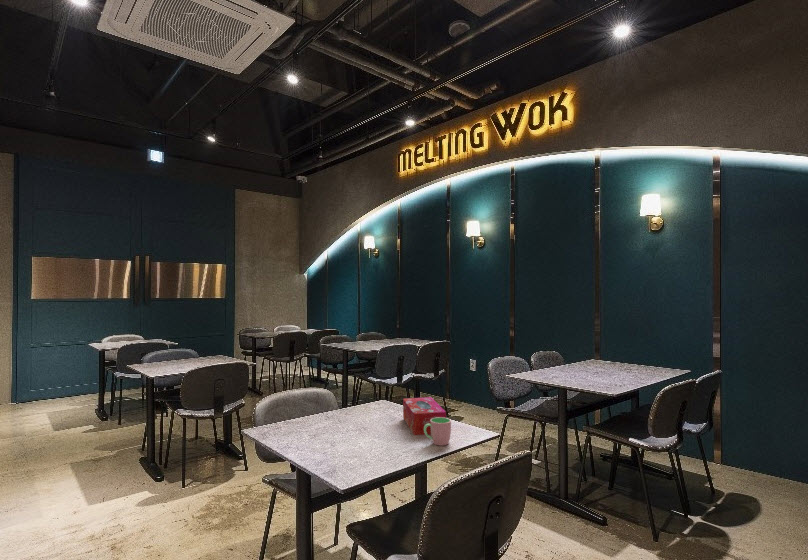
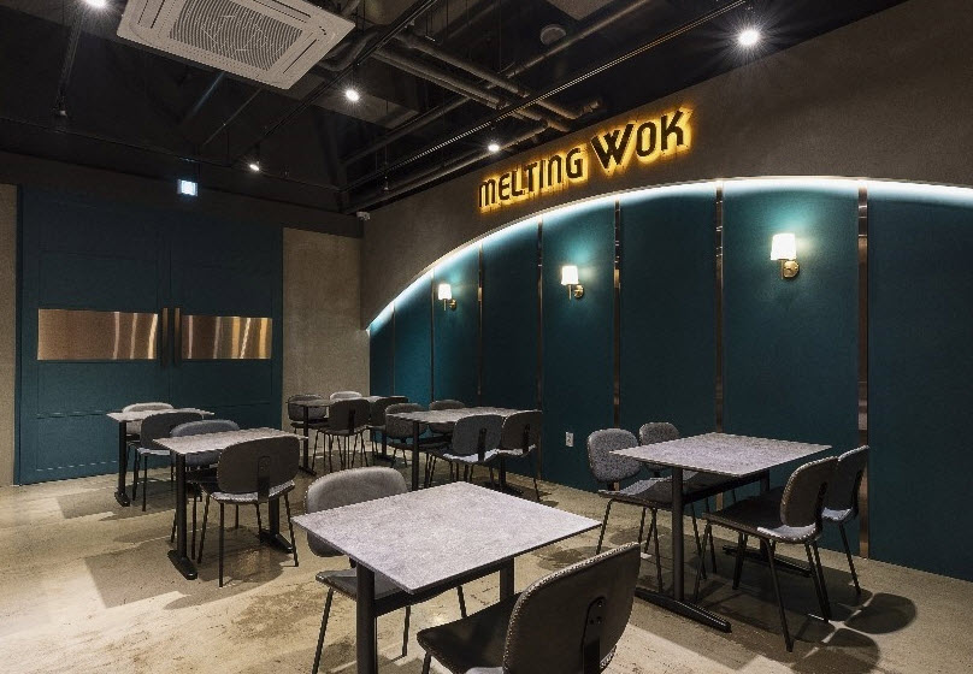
- cup [424,417,452,447]
- tissue box [402,396,447,436]
